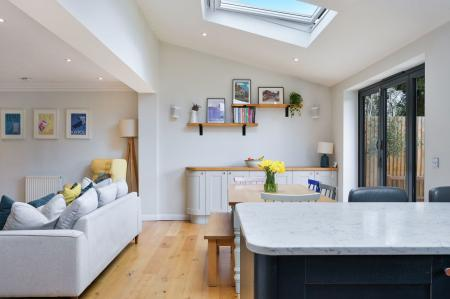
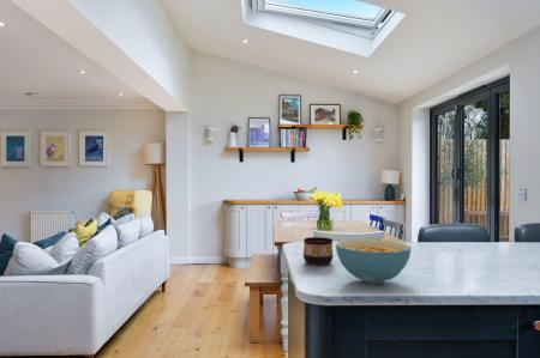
+ cereal bowl [335,238,413,285]
+ cup [302,236,335,266]
